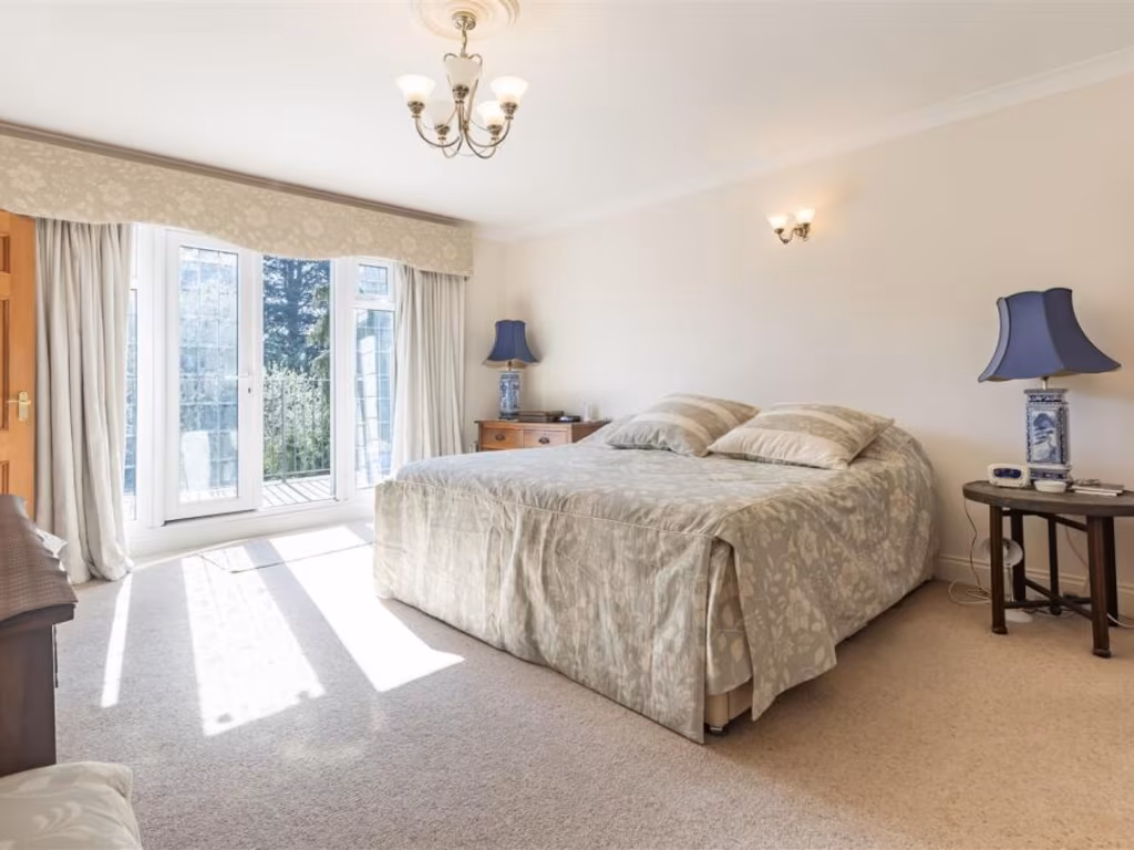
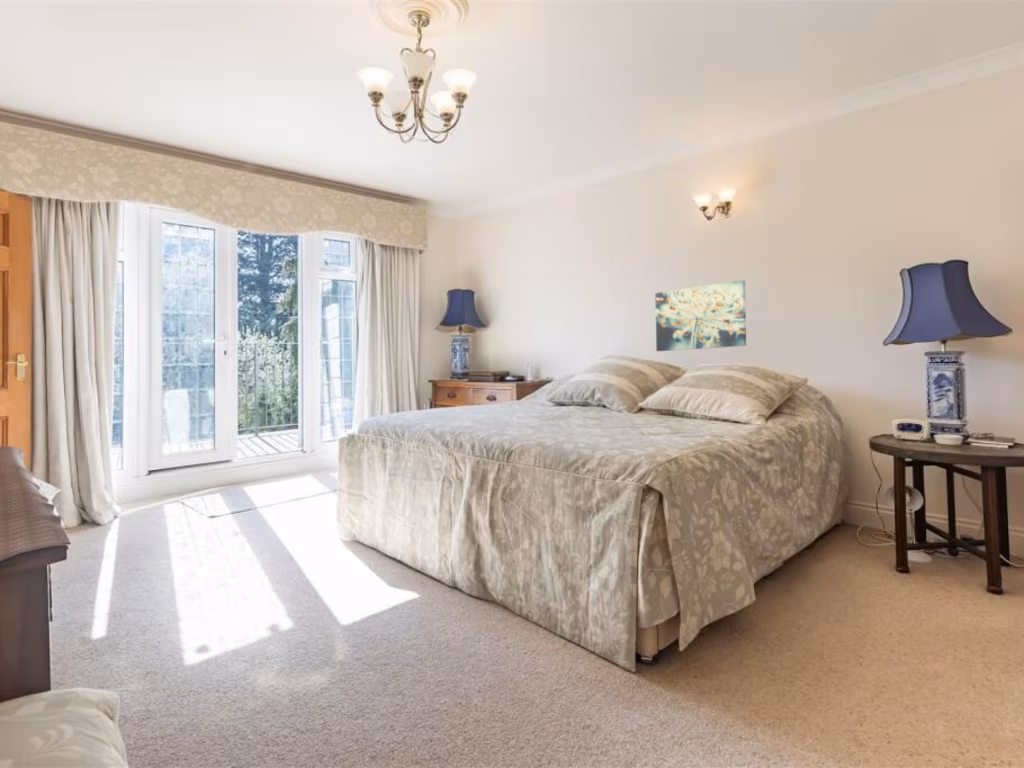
+ wall art [654,279,747,352]
